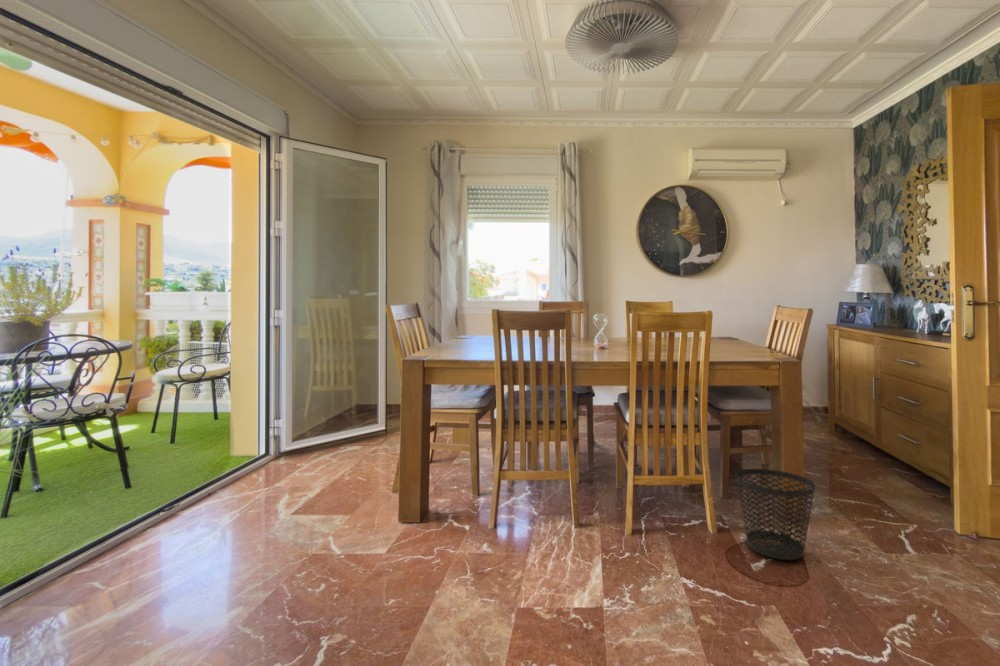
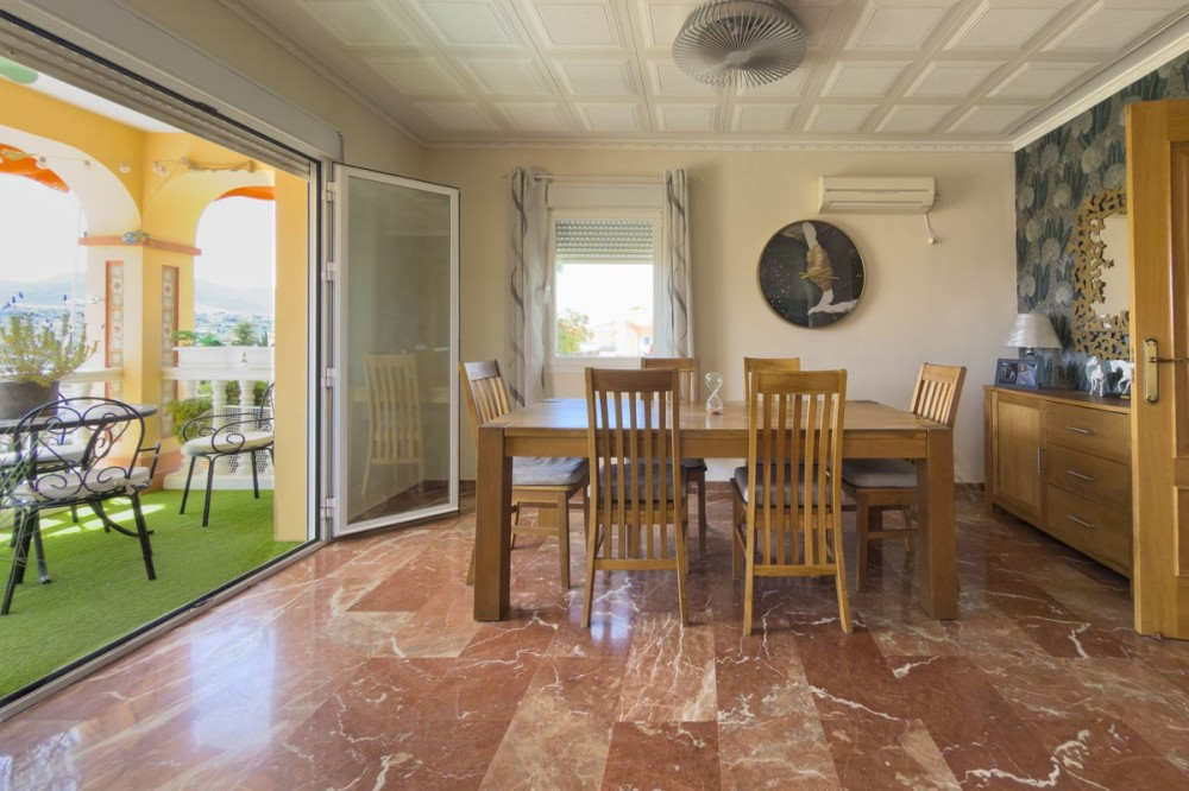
- wastebasket [734,468,816,561]
